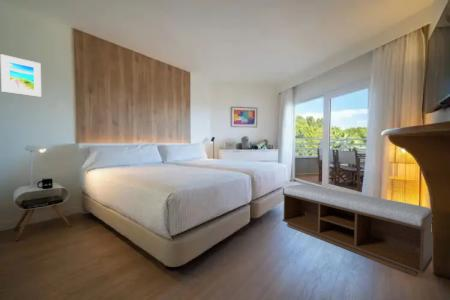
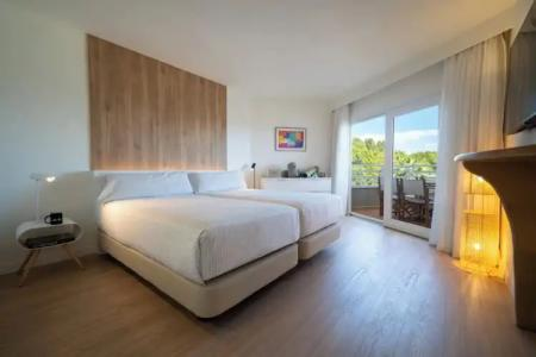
- bench [282,183,433,277]
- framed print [0,53,42,98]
